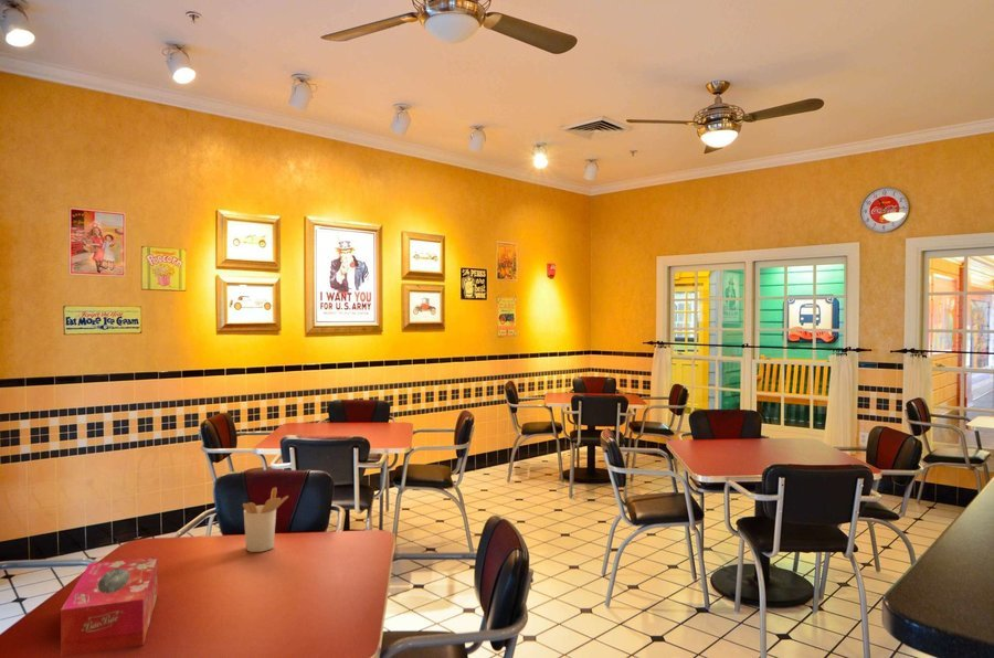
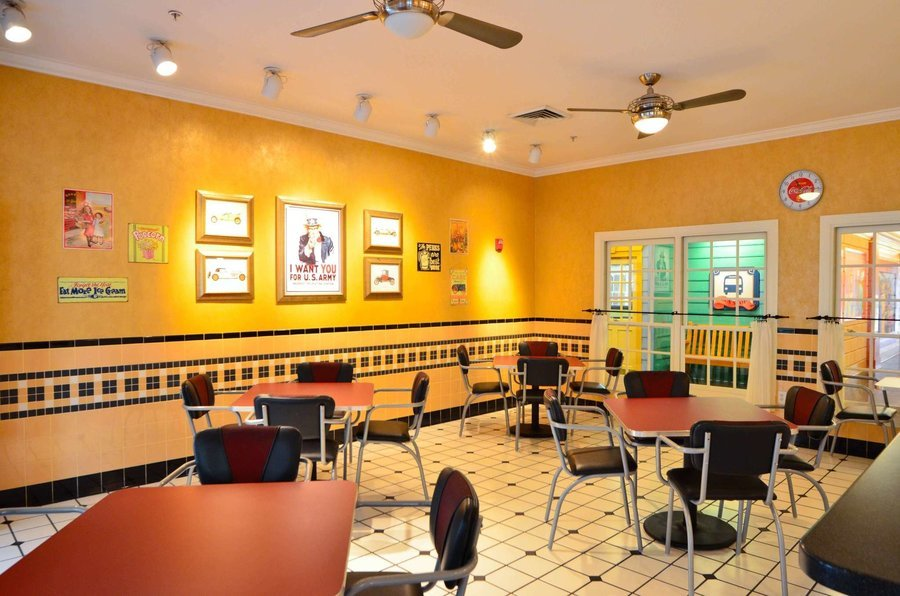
- tissue box [60,555,159,658]
- utensil holder [242,486,289,553]
